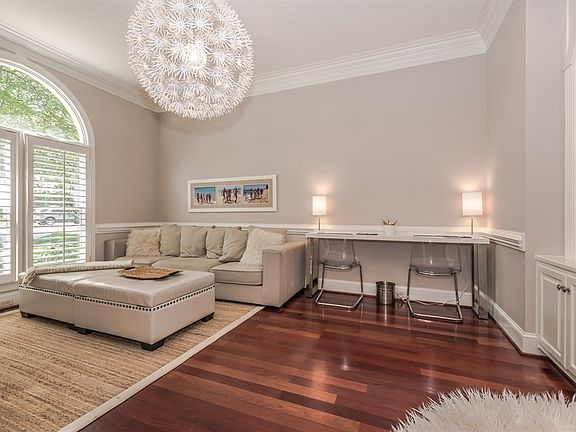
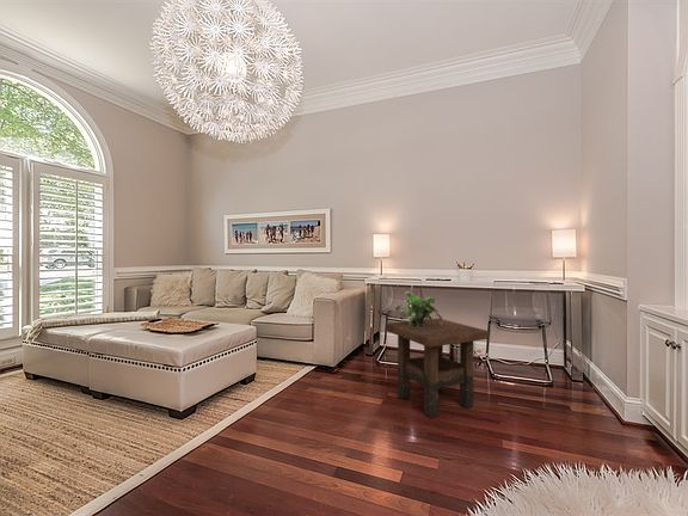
+ side table [385,318,490,419]
+ potted plant [394,290,443,326]
